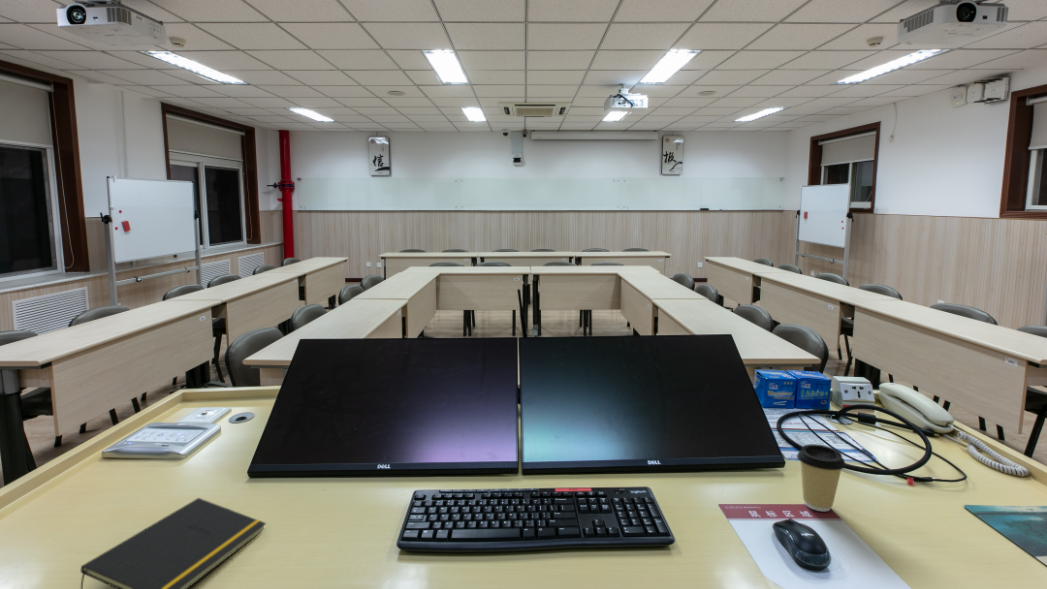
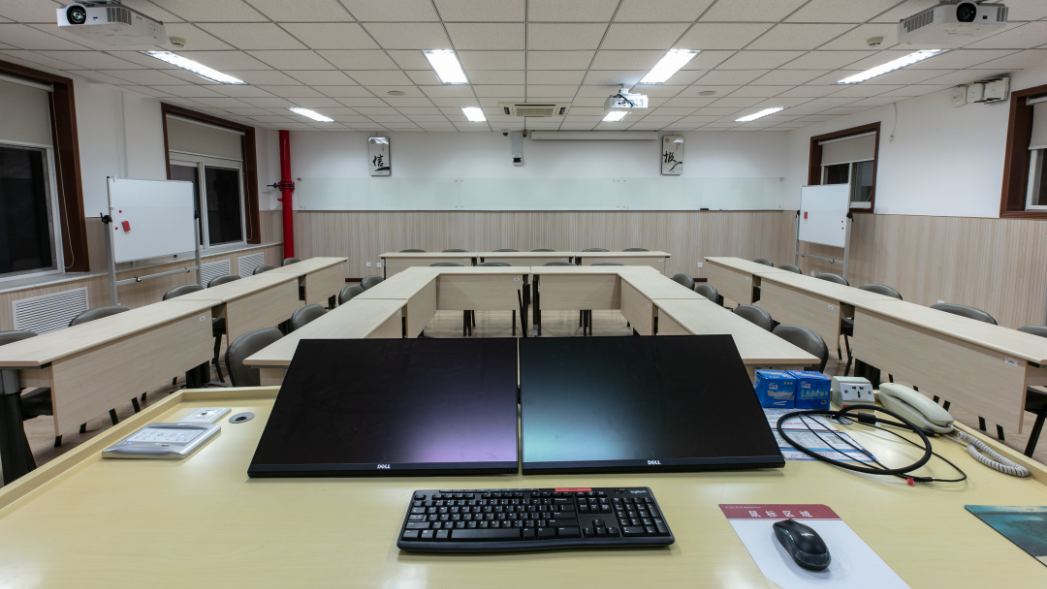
- notepad [80,497,267,589]
- coffee cup [796,443,847,512]
